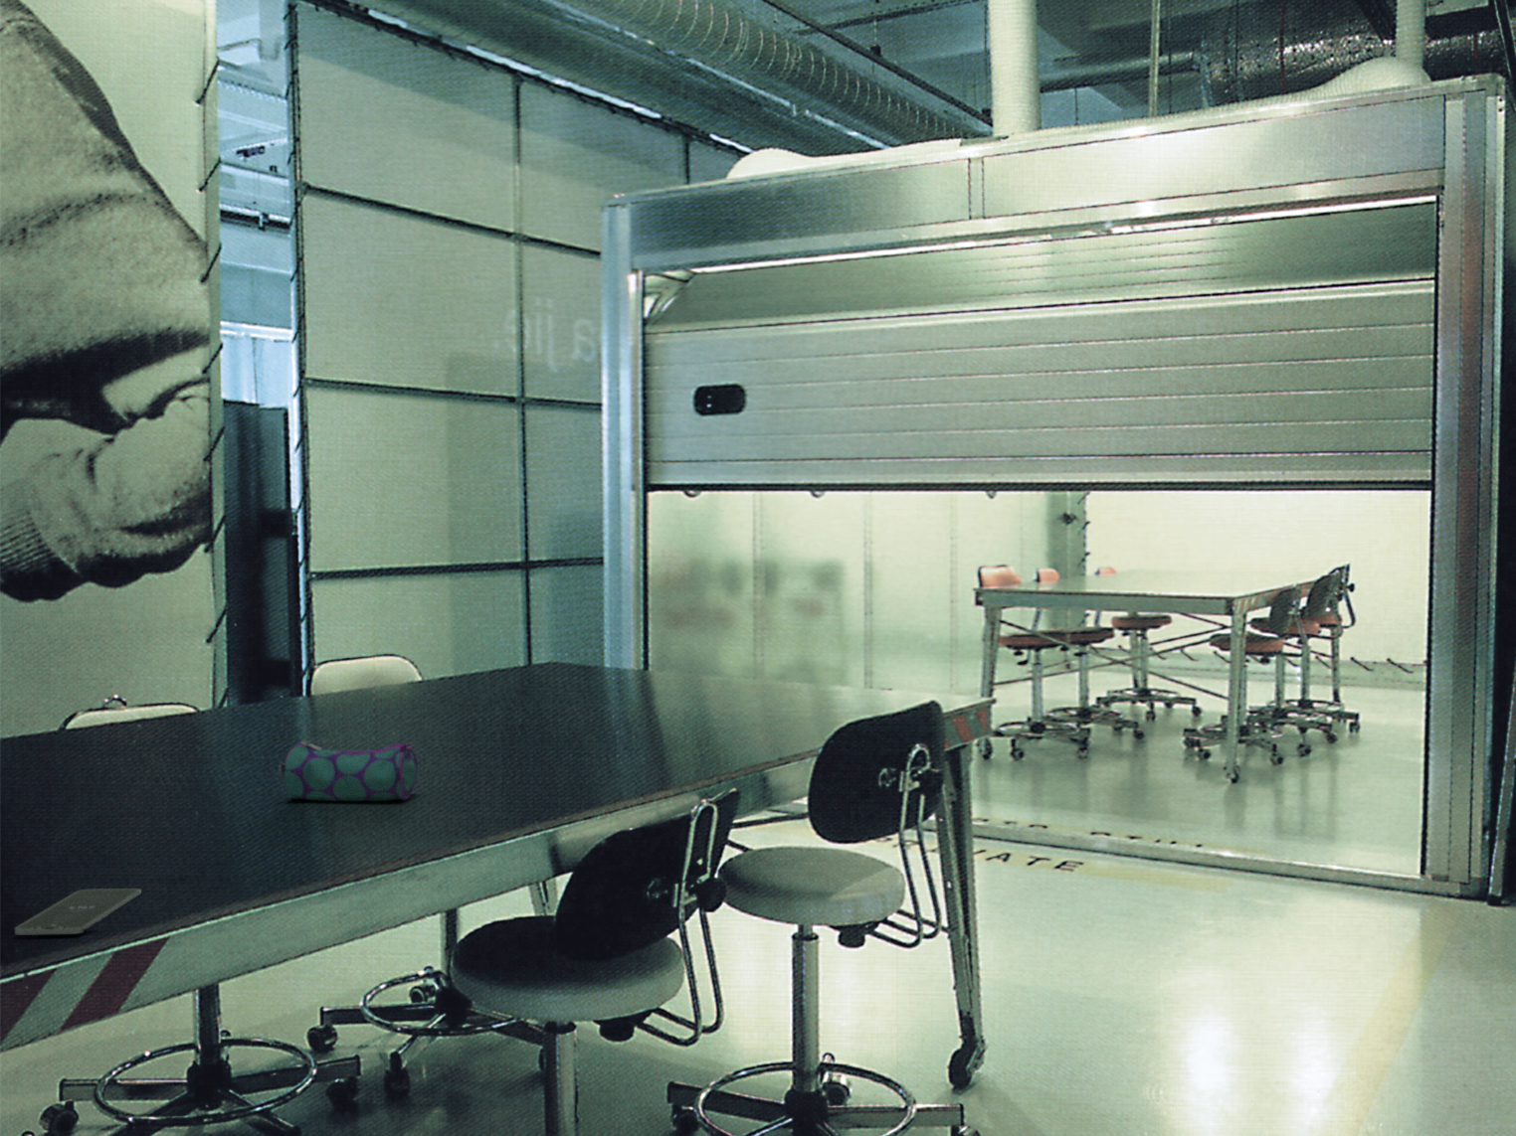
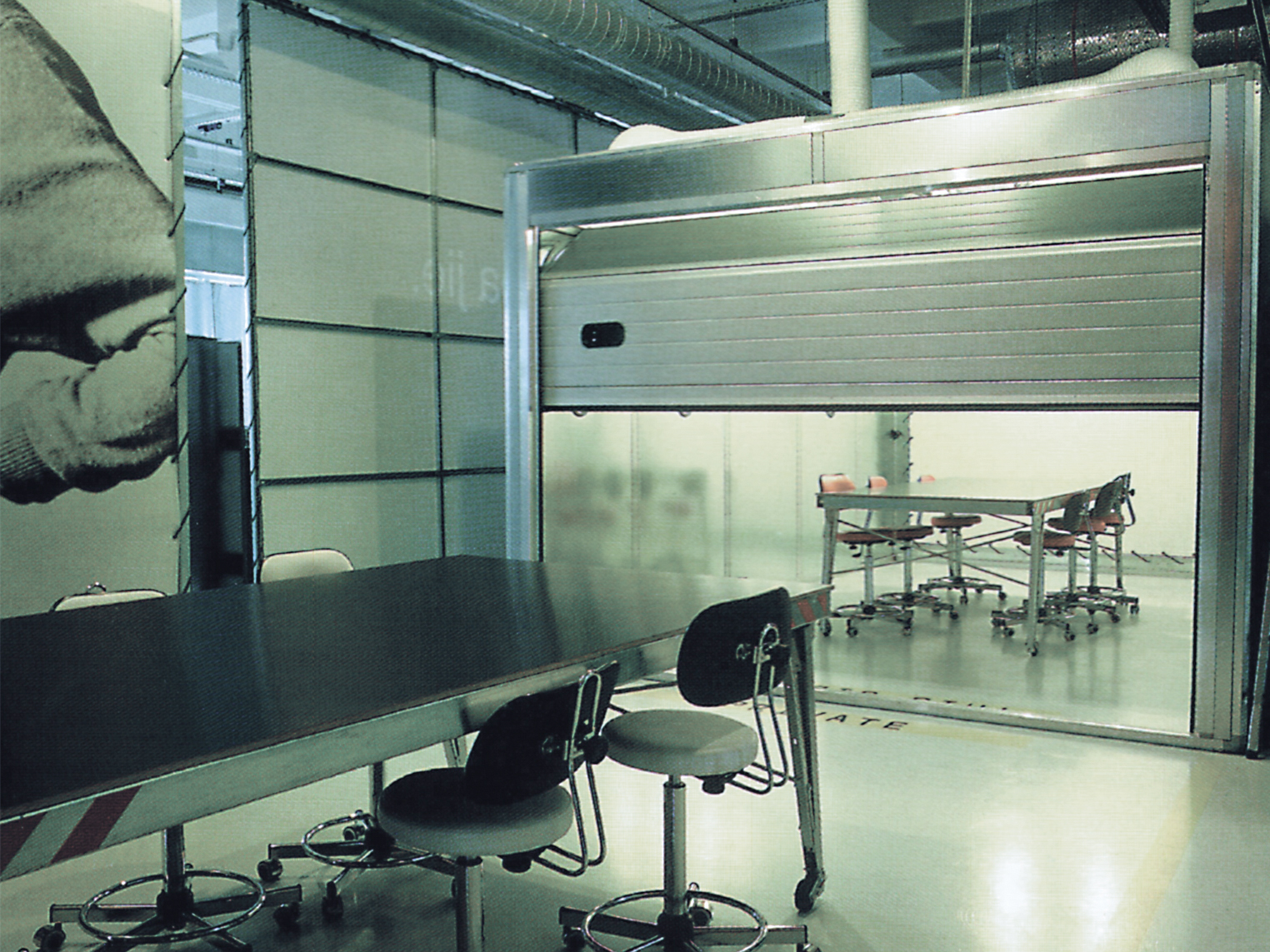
- smartphone [14,888,142,937]
- pencil case [275,740,419,802]
